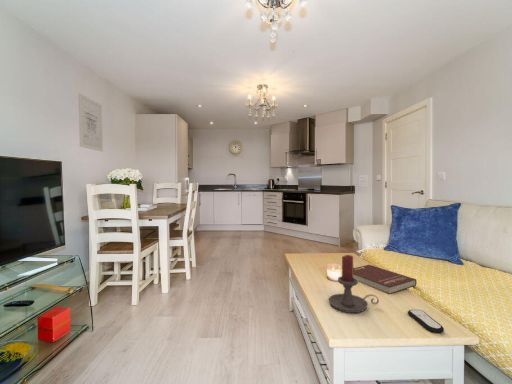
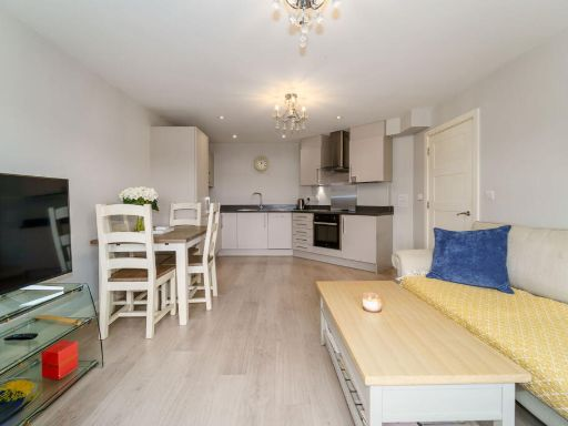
- remote control [407,309,445,334]
- book [353,264,418,295]
- wall art [77,92,104,152]
- candle holder [328,254,380,314]
